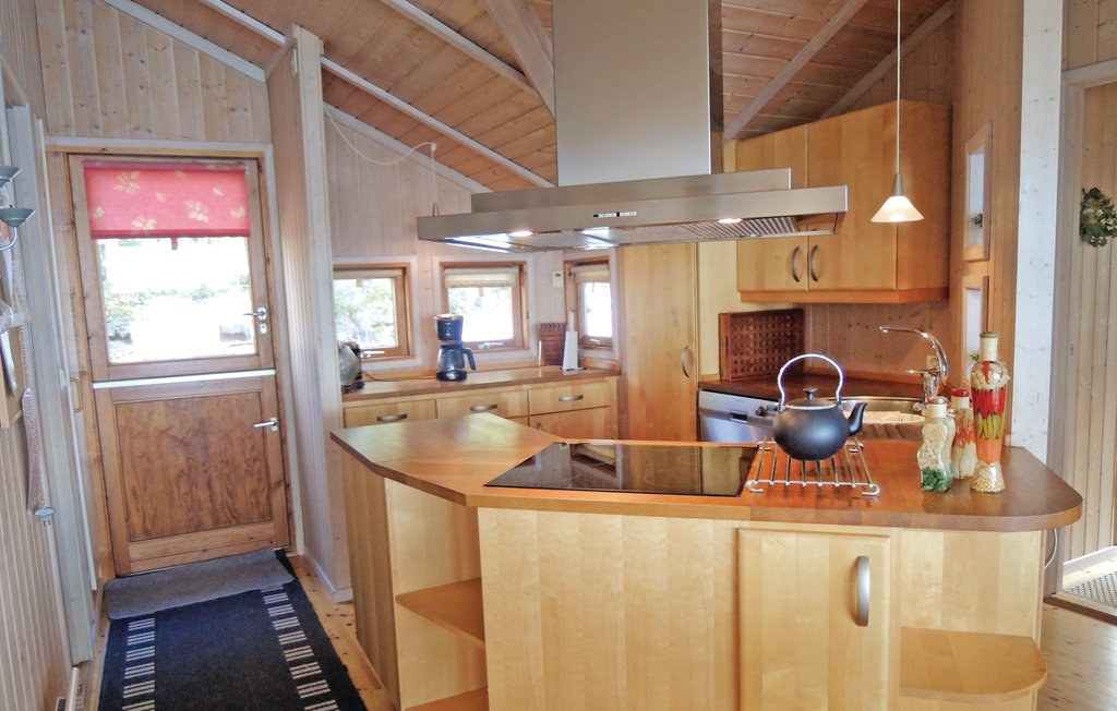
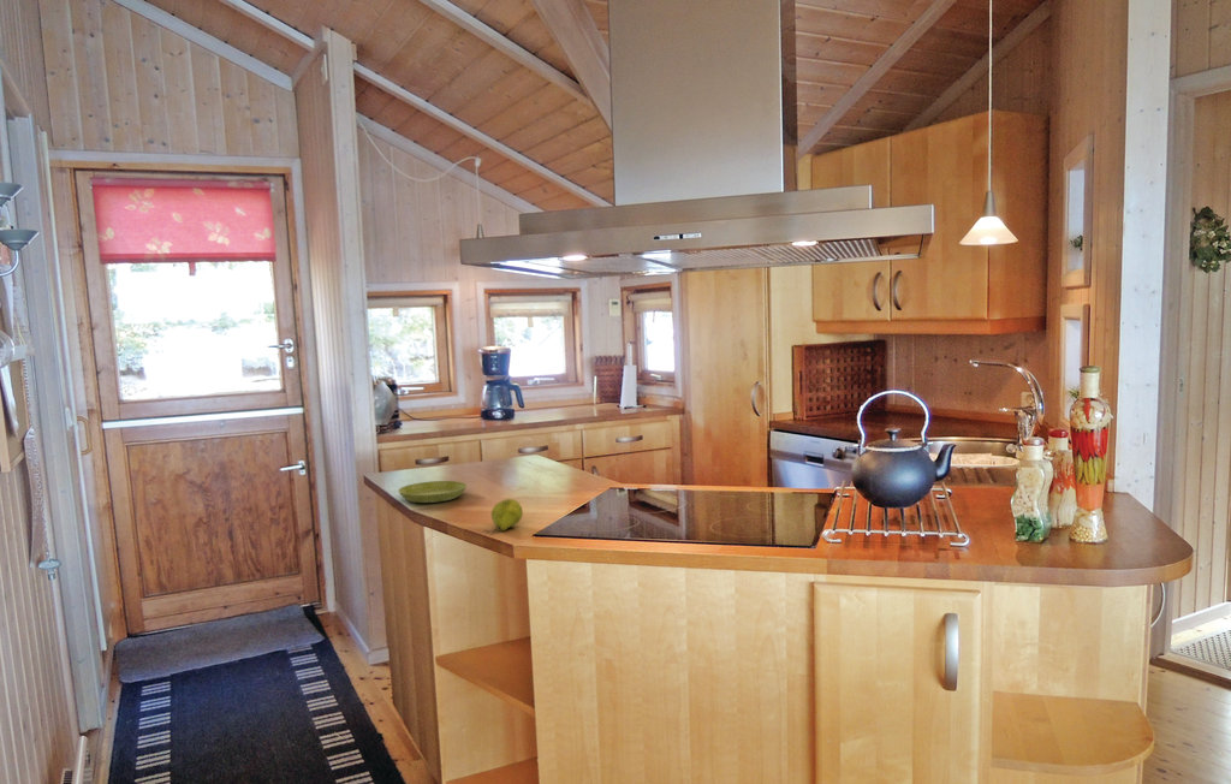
+ fruit [483,498,524,534]
+ saucer [397,480,468,504]
